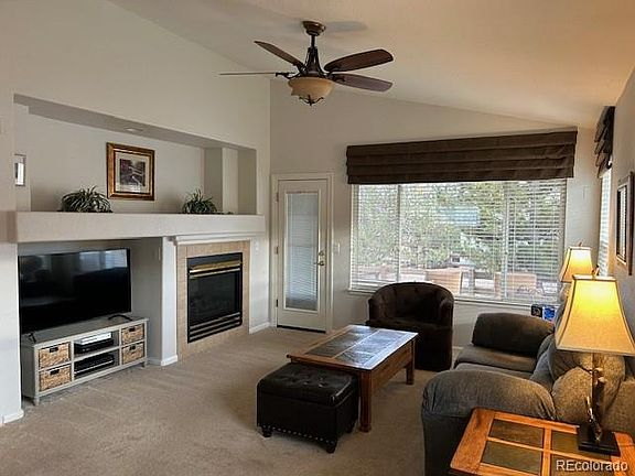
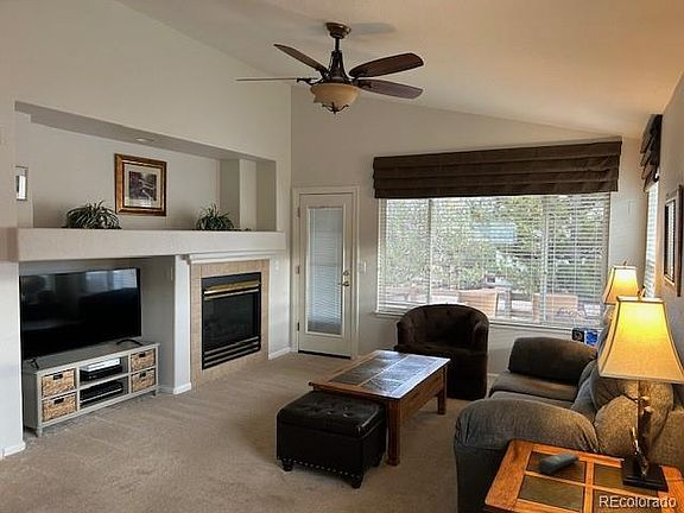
+ remote control [537,451,581,475]
